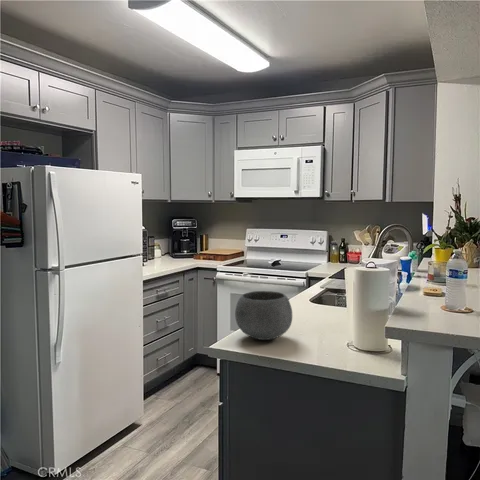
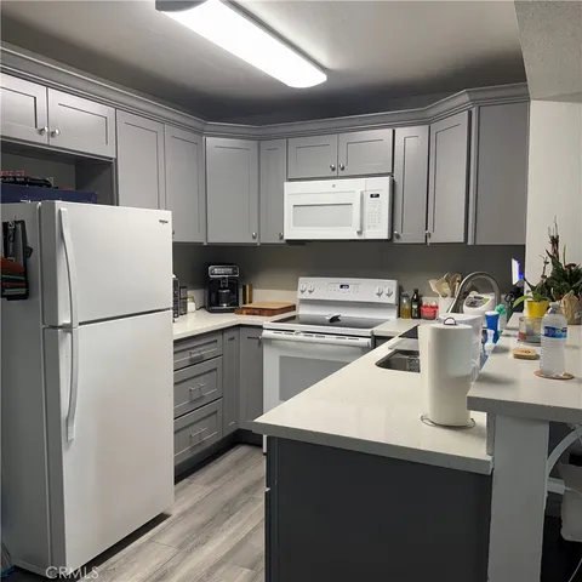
- bowl [234,290,293,341]
